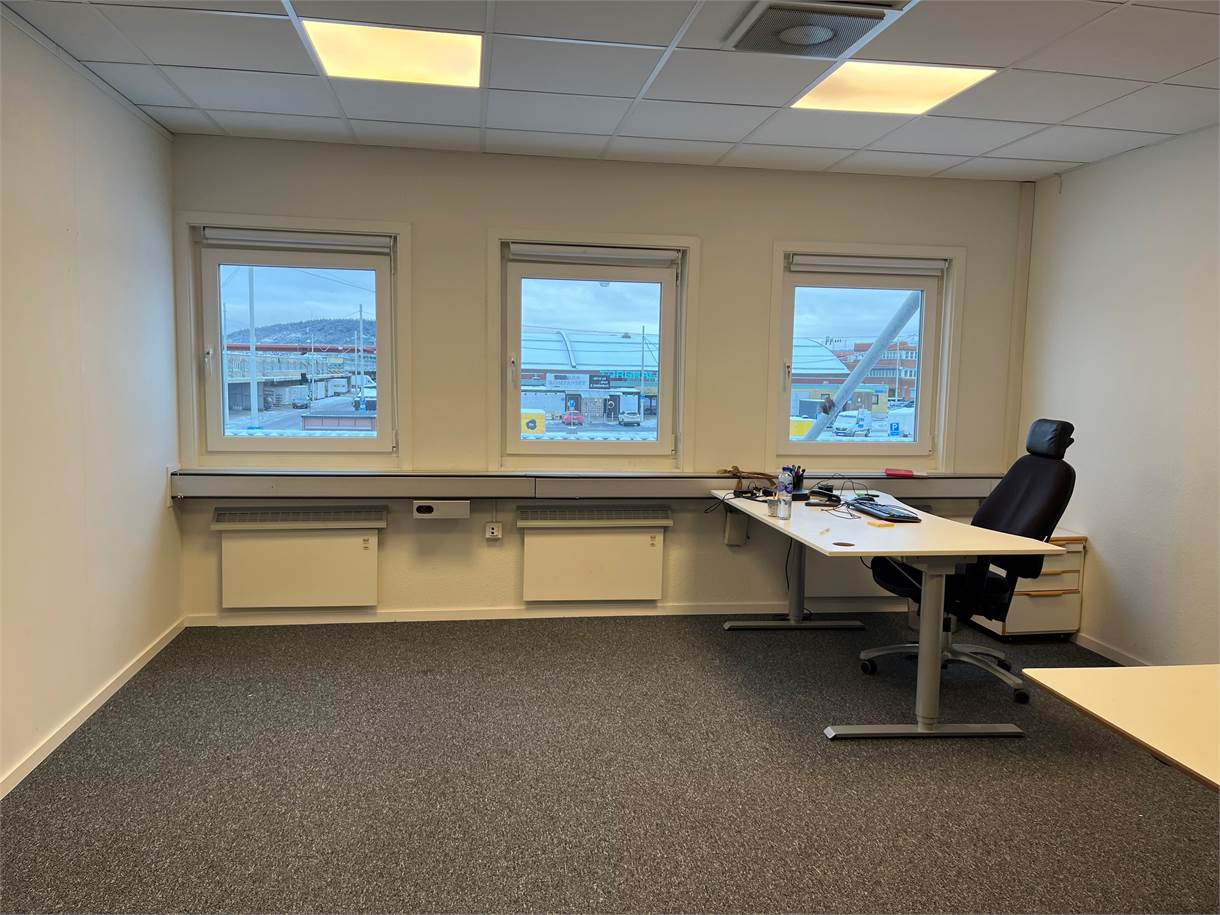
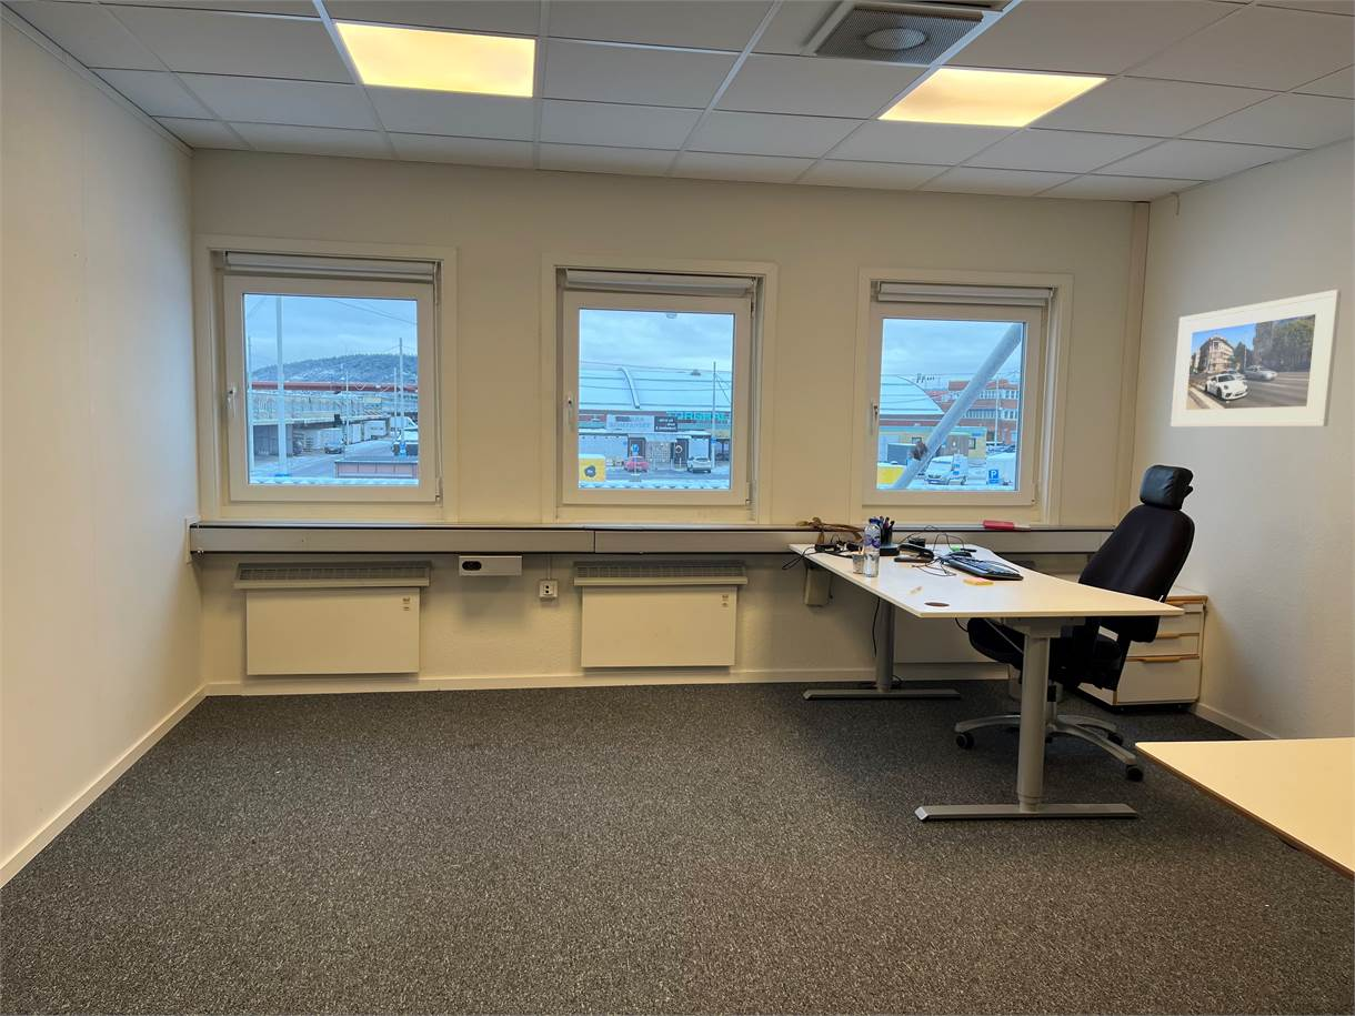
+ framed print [1170,289,1343,427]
